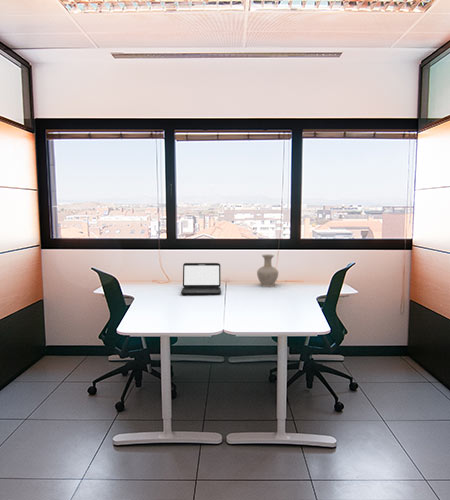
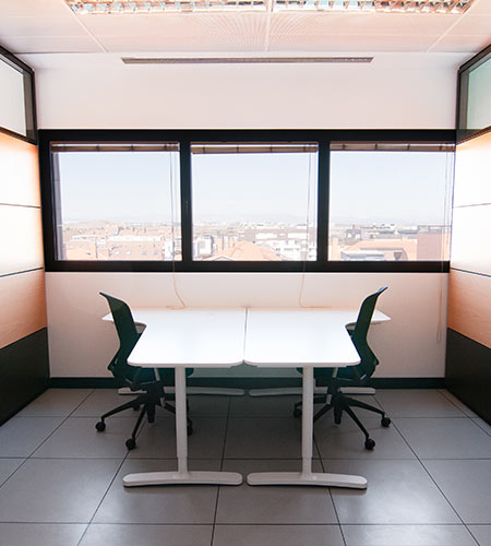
- vase [256,253,279,288]
- laptop [180,262,222,296]
